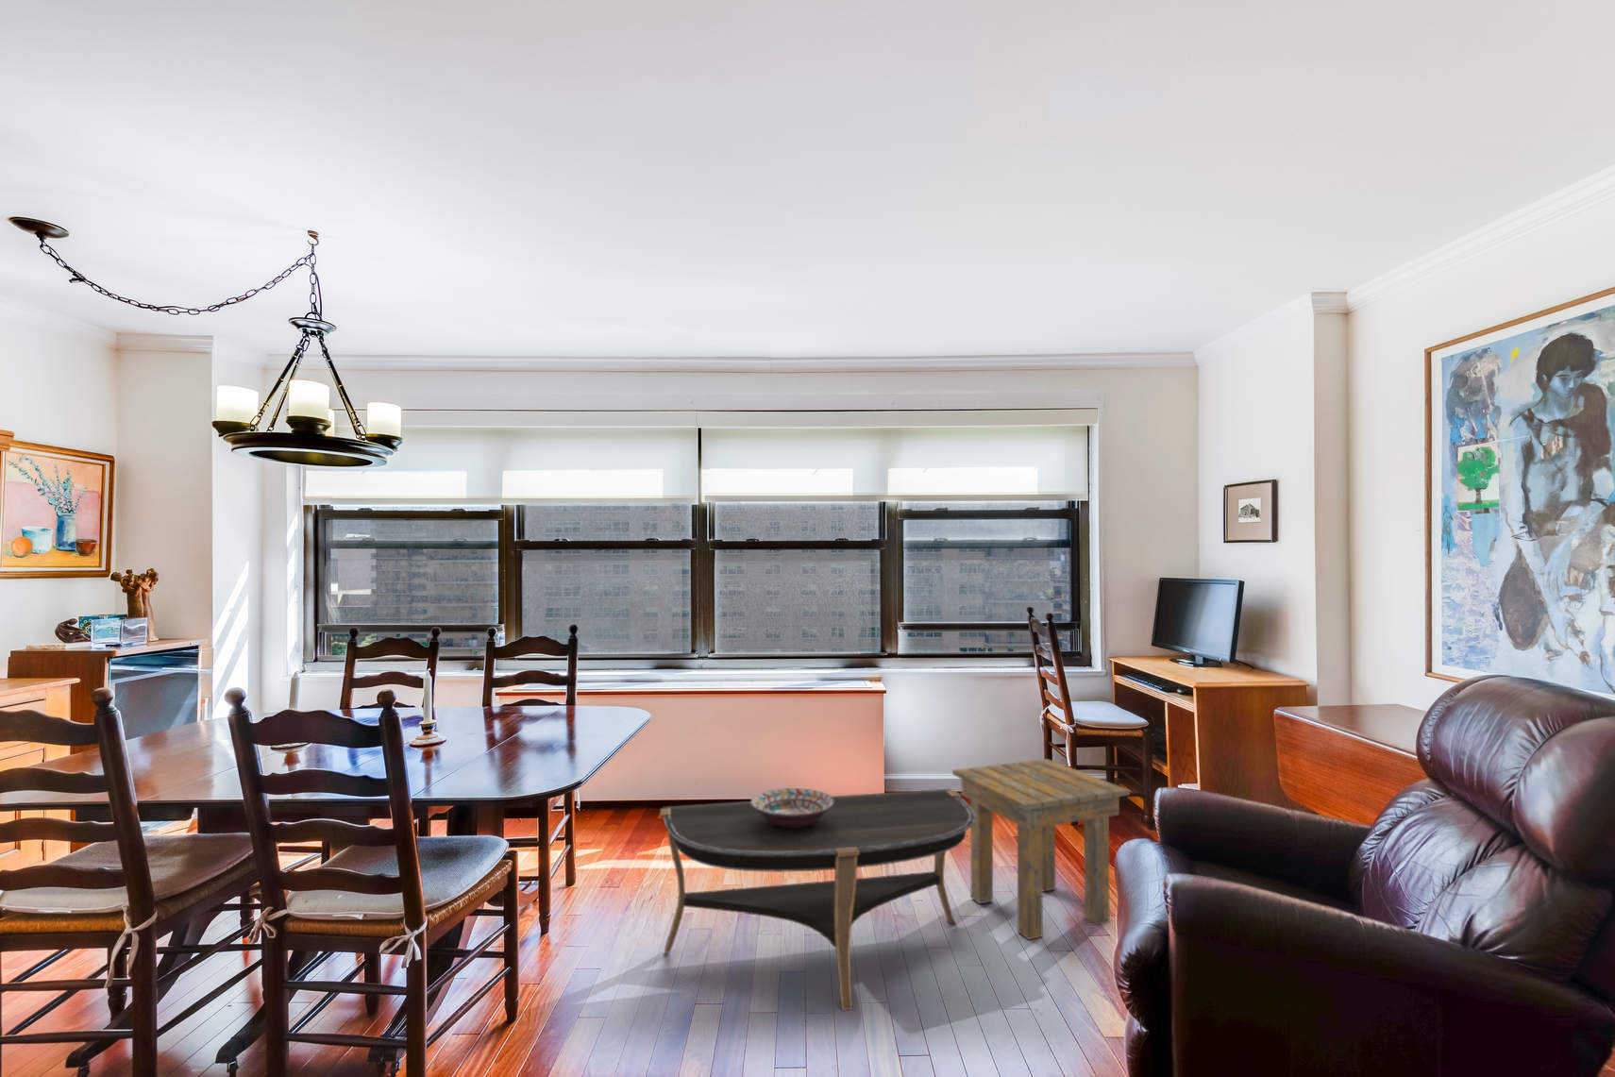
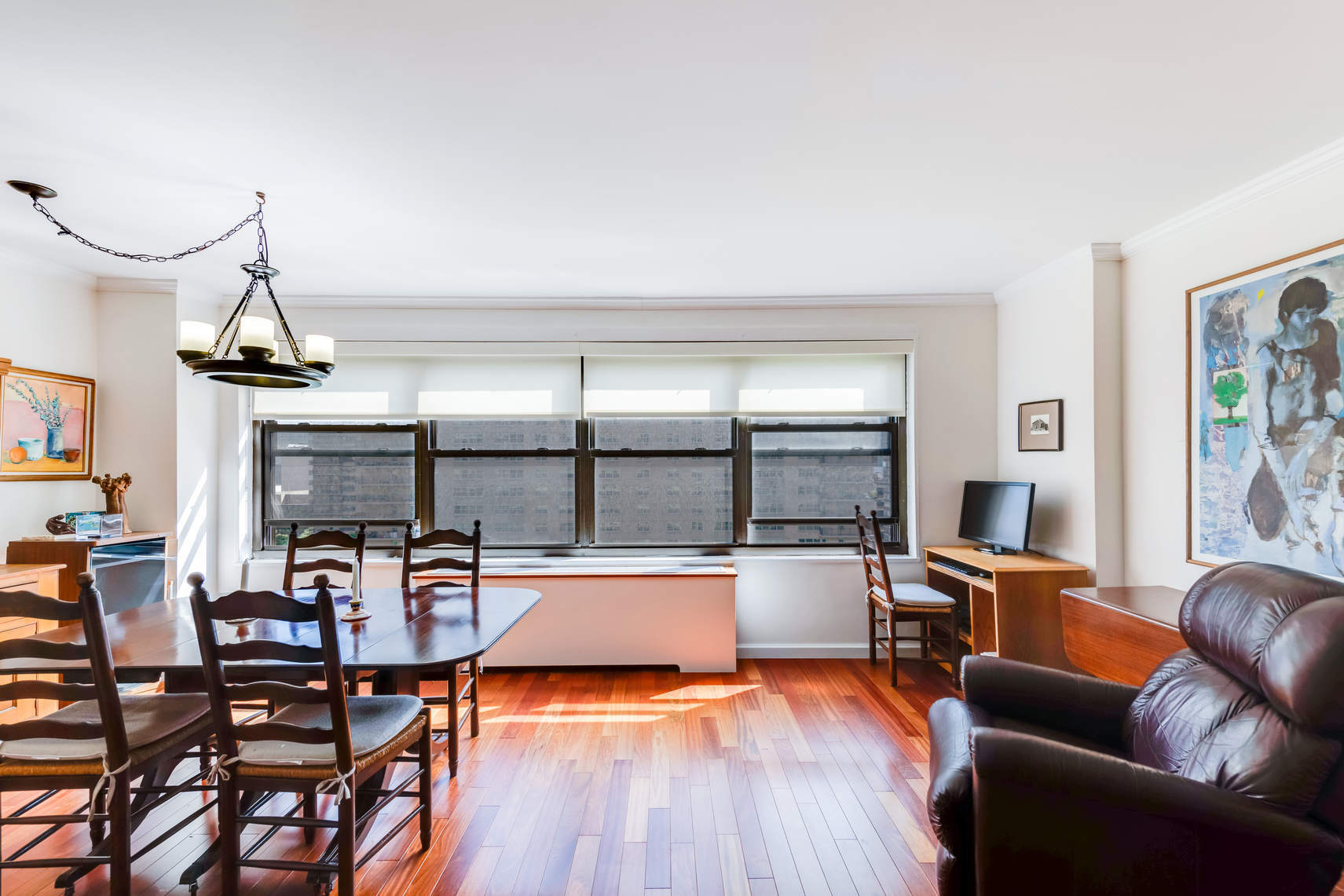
- side table [952,758,1131,941]
- decorative bowl [750,787,834,828]
- coffee table [660,789,976,1012]
